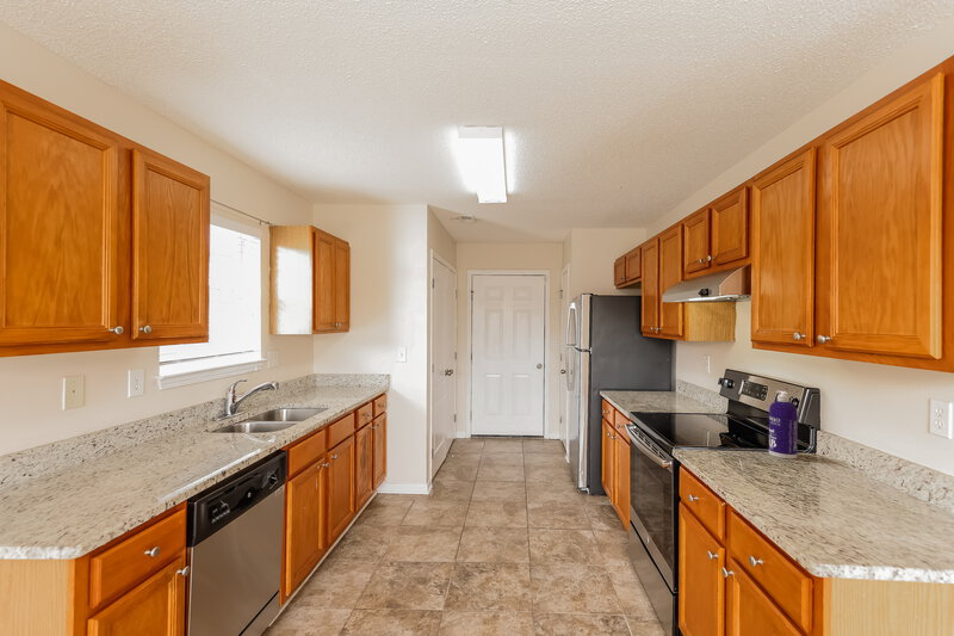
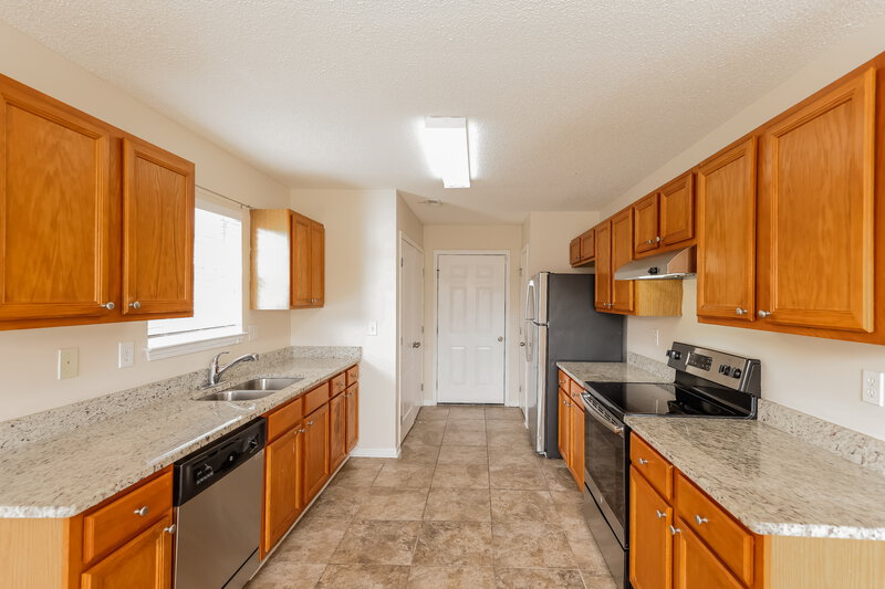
- spray bottle [768,390,799,461]
